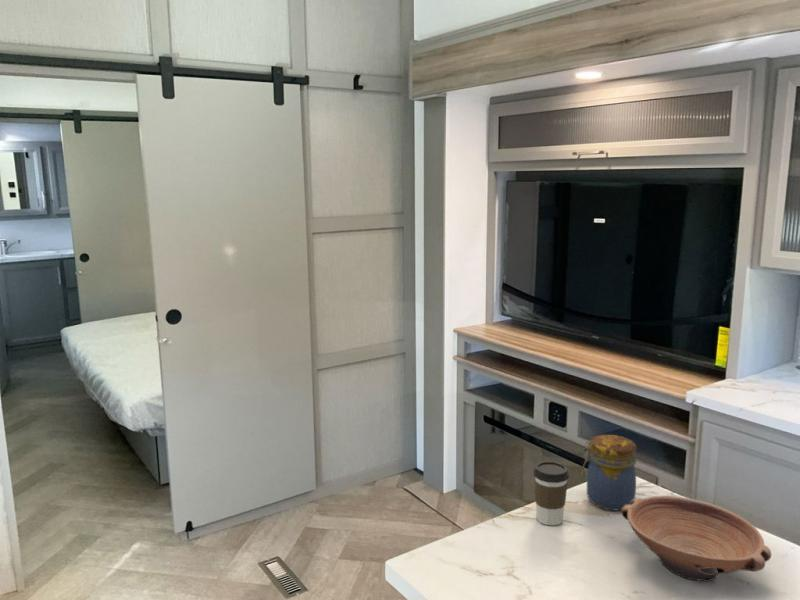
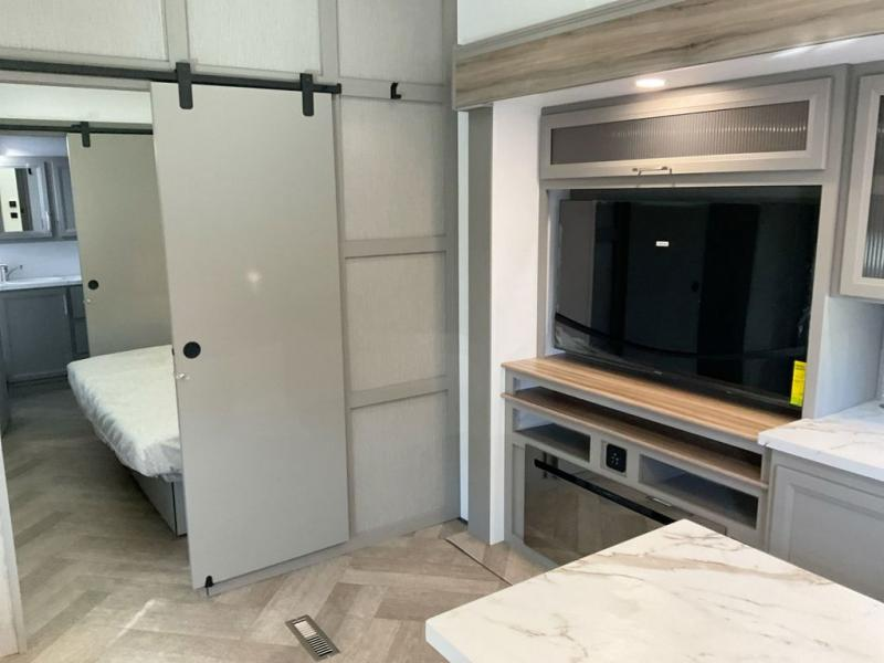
- jar [580,434,637,511]
- coffee cup [532,460,570,526]
- bowl [620,495,772,583]
